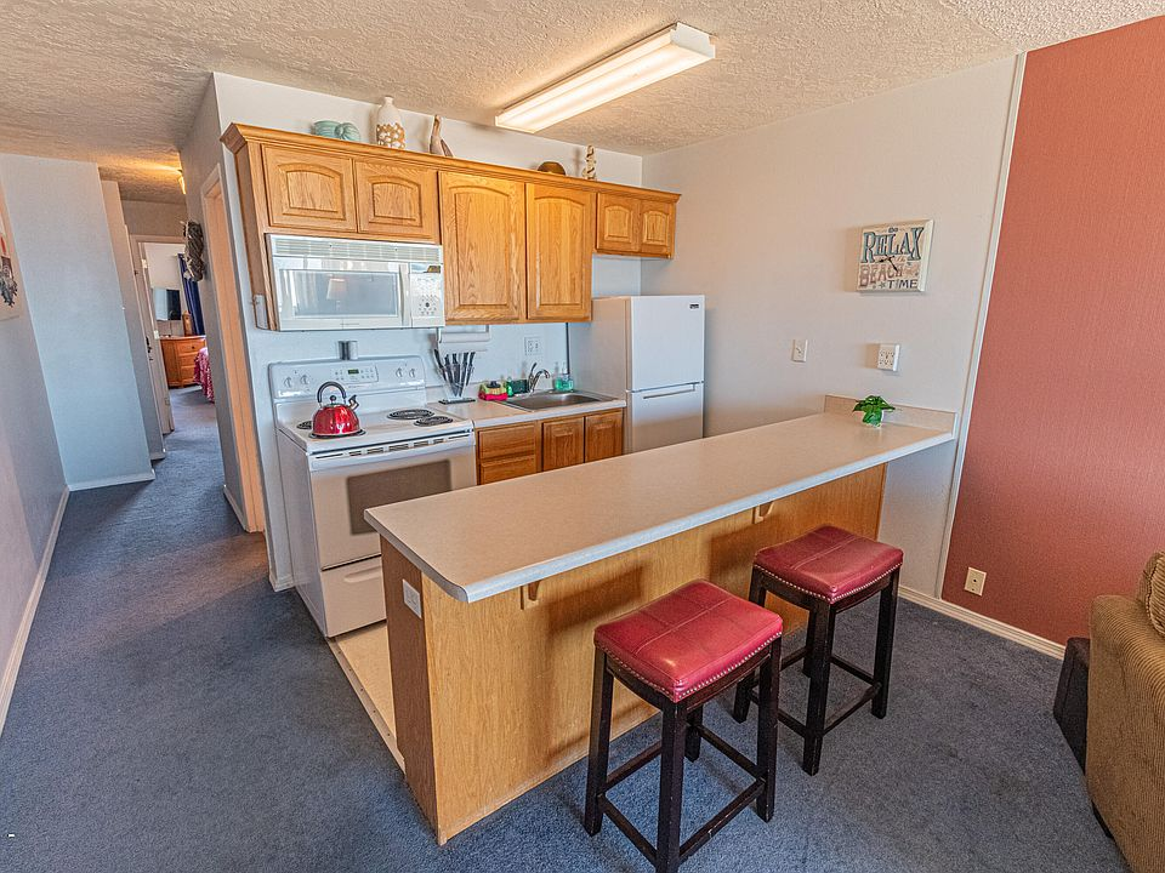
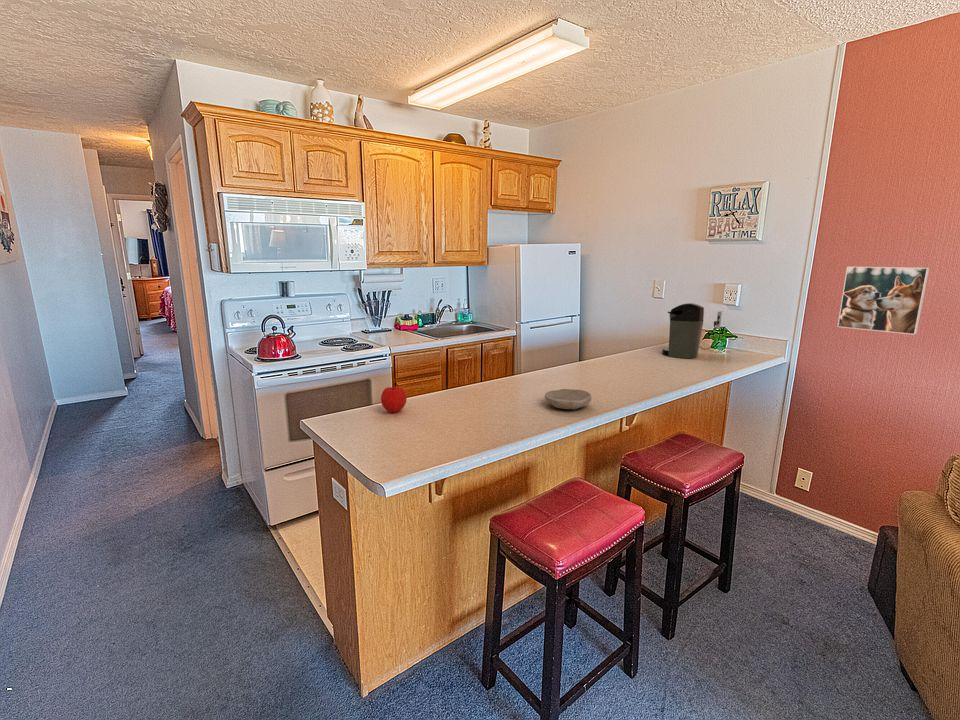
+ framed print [836,265,930,336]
+ fruit [380,384,408,414]
+ coffee maker [661,302,723,359]
+ bowl [544,388,593,410]
